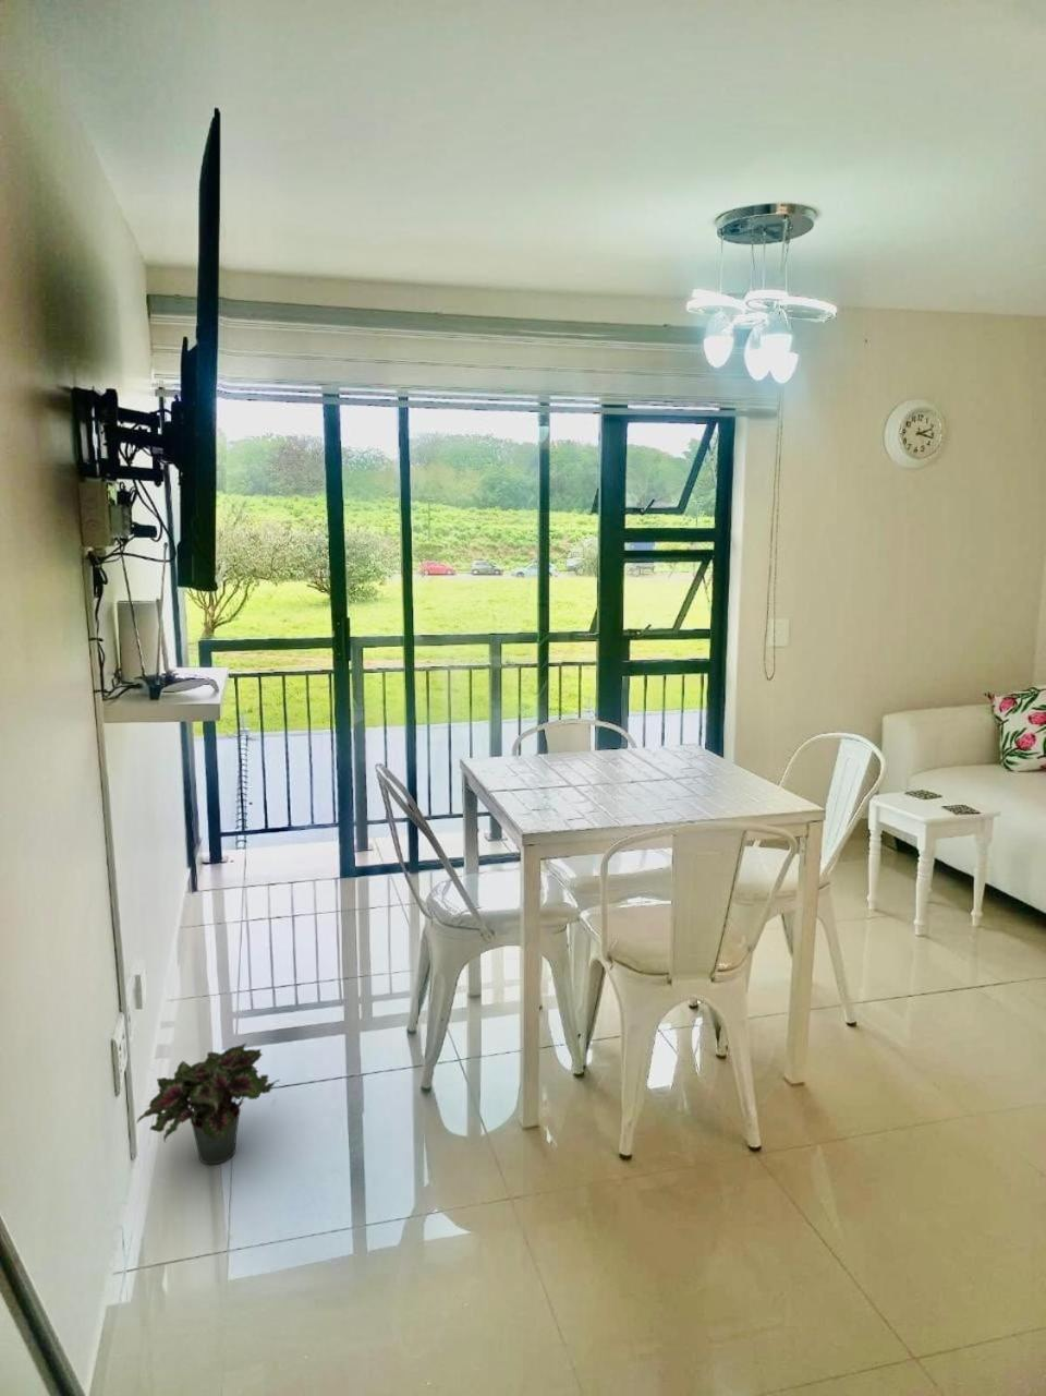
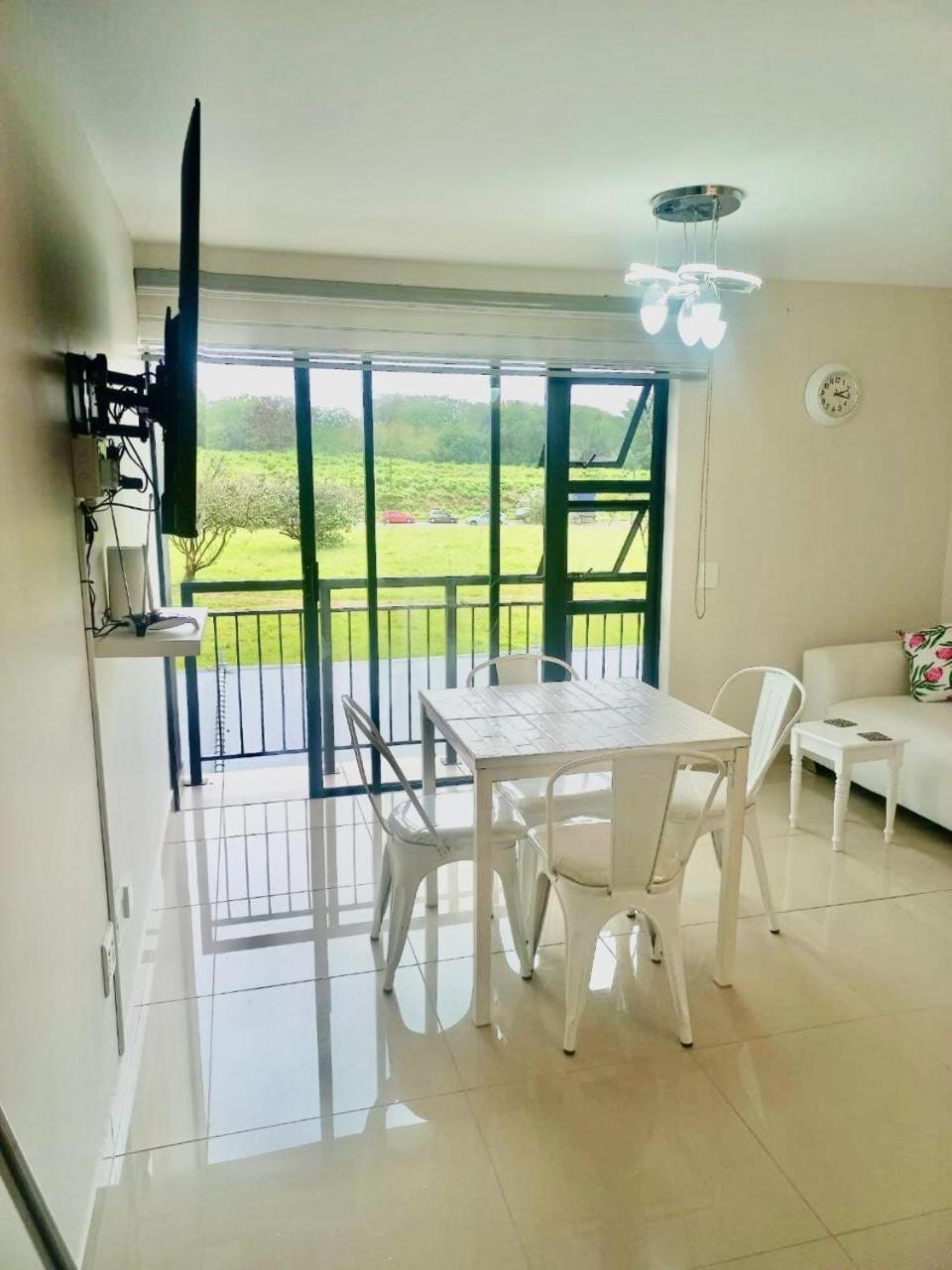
- potted plant [136,1042,281,1165]
